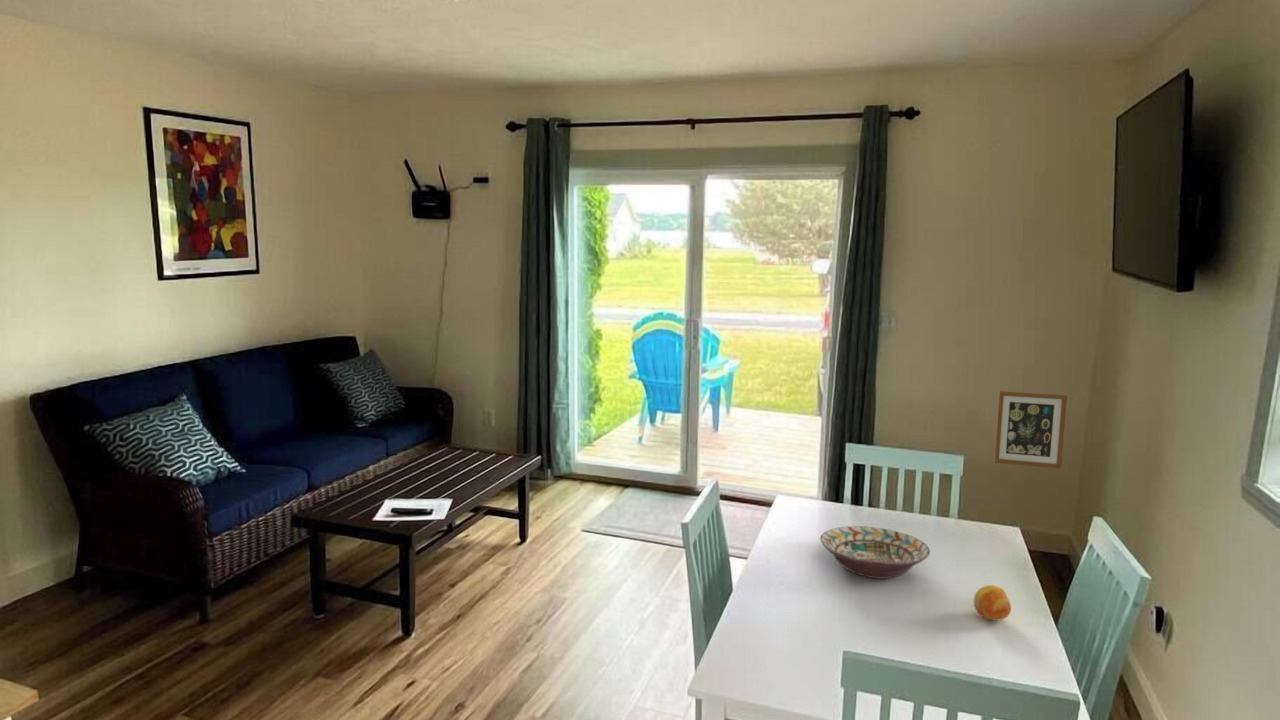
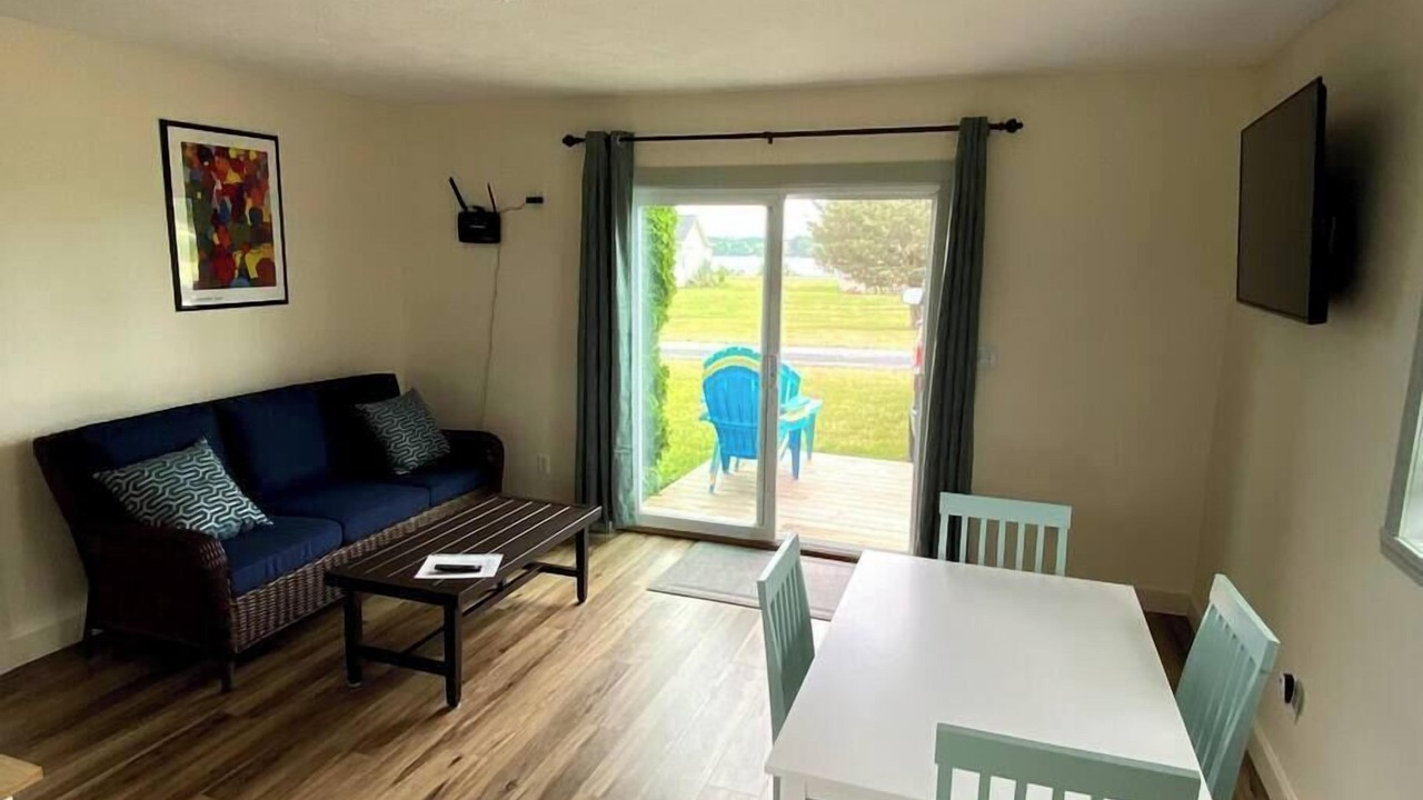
- wall art [993,390,1068,470]
- decorative bowl [819,525,931,579]
- fruit [972,584,1012,621]
